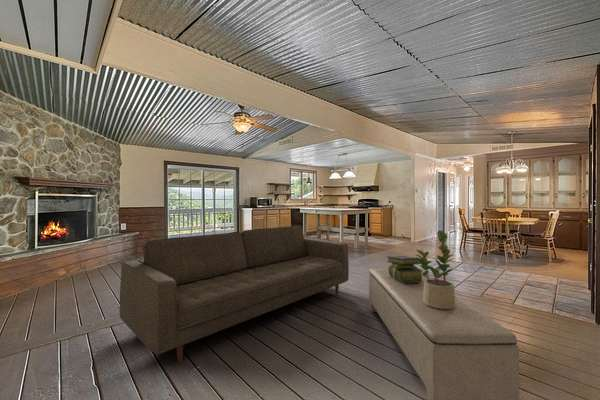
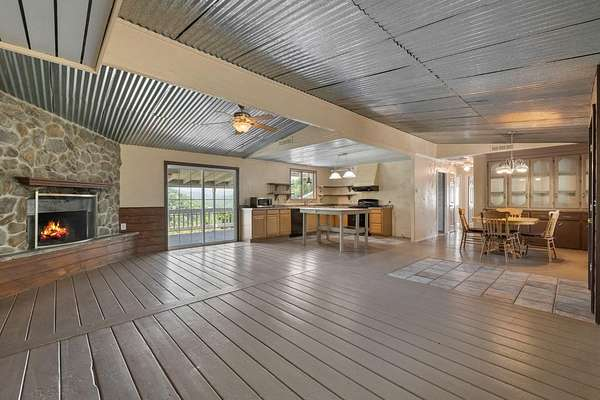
- stack of books [386,255,424,283]
- sofa [119,224,350,363]
- bench [368,267,520,400]
- potted plant [413,231,456,309]
